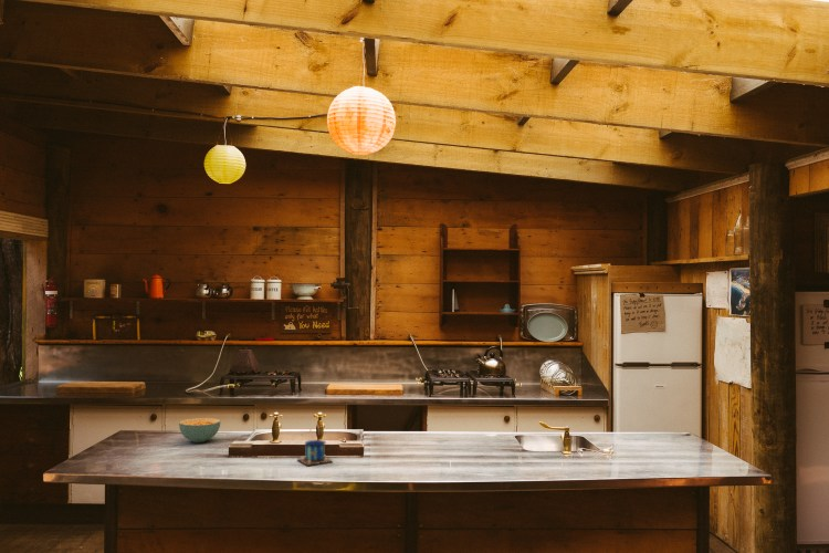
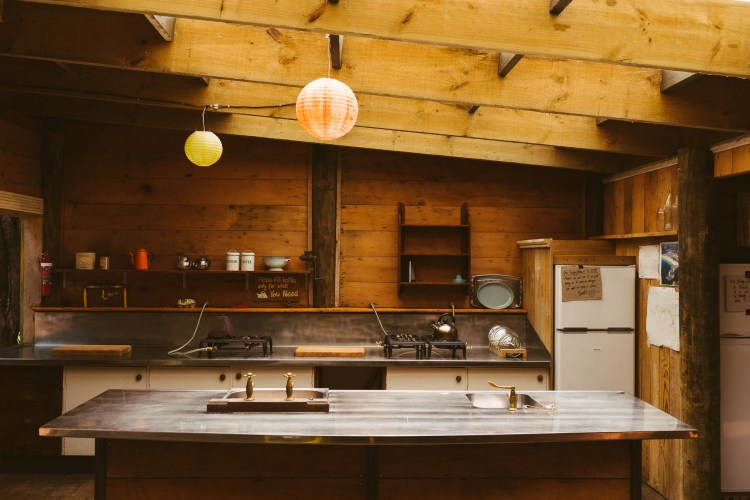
- cereal bowl [178,417,221,444]
- mug [296,420,334,467]
